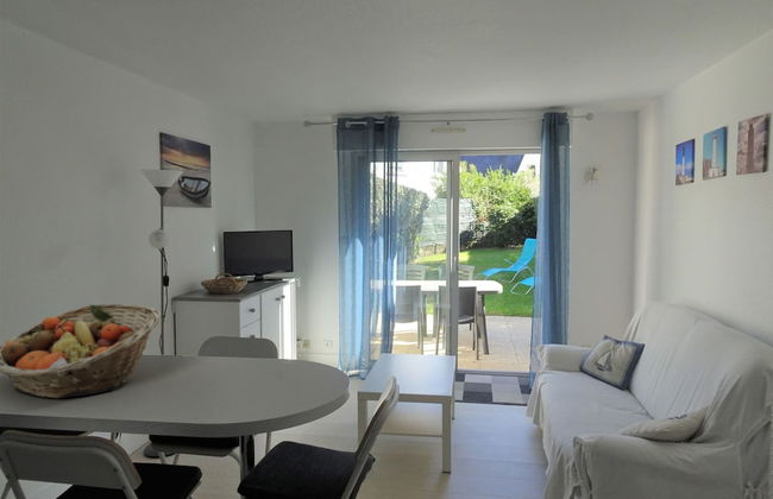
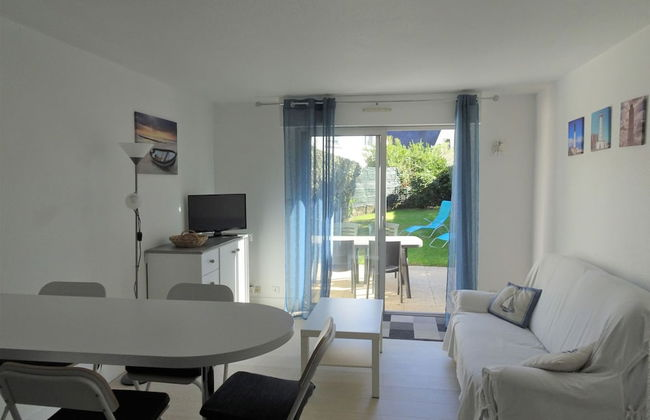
- fruit basket [0,303,162,399]
